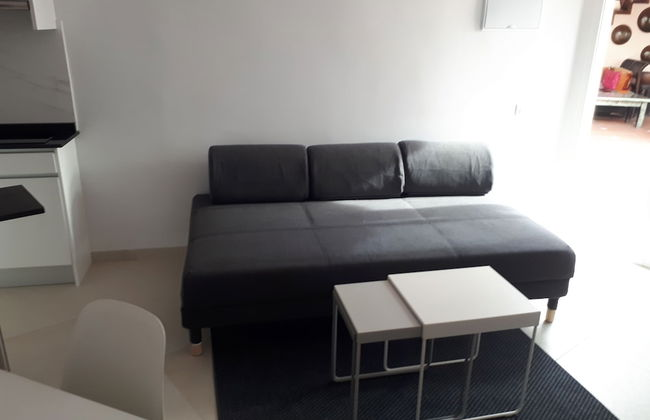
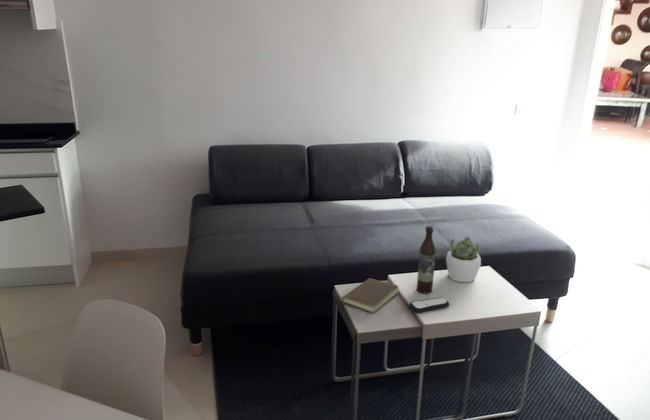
+ wine bottle [416,224,437,295]
+ book [335,277,400,314]
+ succulent plant [445,236,482,283]
+ remote control [408,296,450,314]
